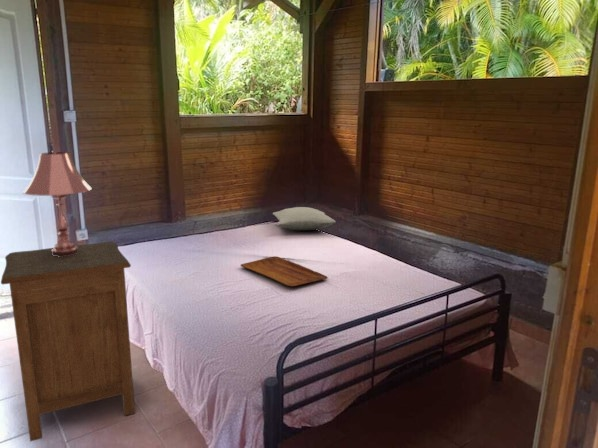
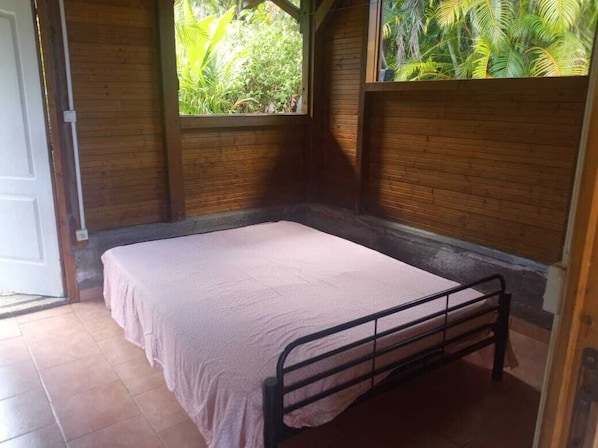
- table lamp [22,151,93,257]
- nightstand [0,241,136,442]
- tray [240,255,329,288]
- pillow [272,206,337,231]
